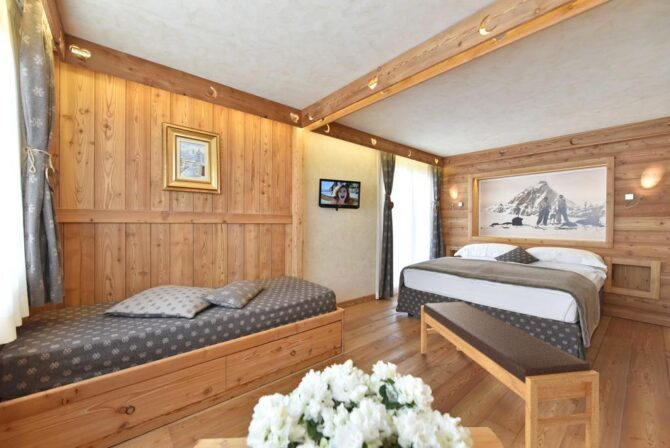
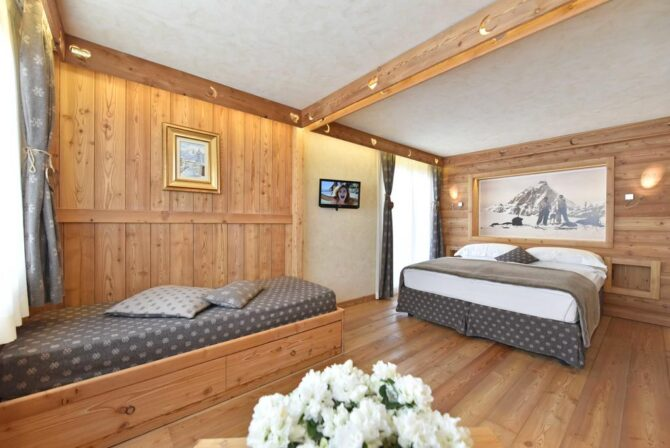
- bench [420,301,600,448]
